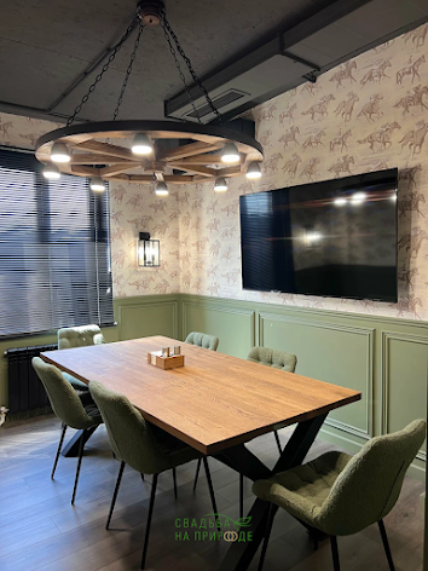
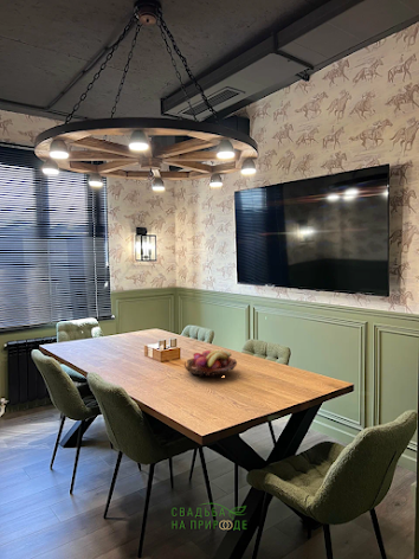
+ fruit basket [183,349,238,379]
